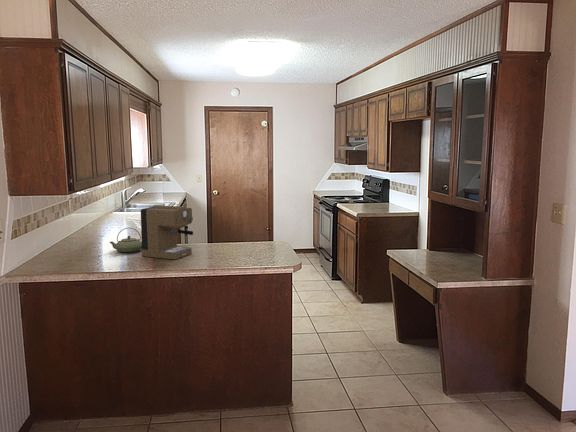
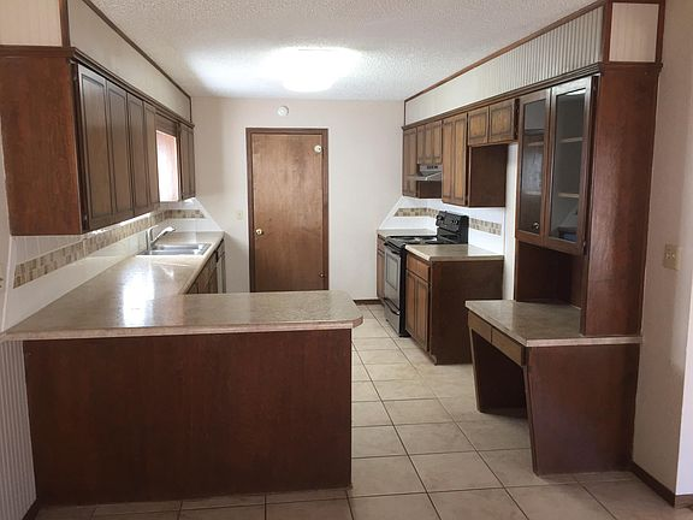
- coffee maker [140,203,194,260]
- teapot [109,227,142,253]
